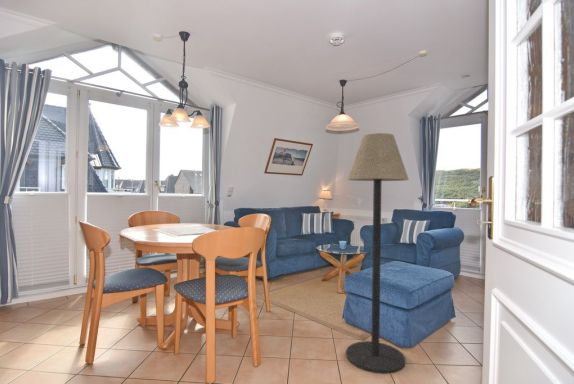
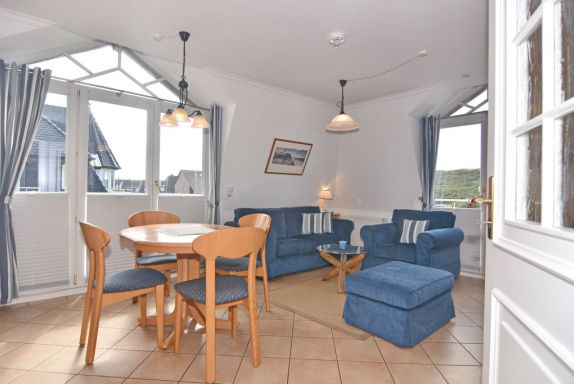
- floor lamp [345,132,410,375]
